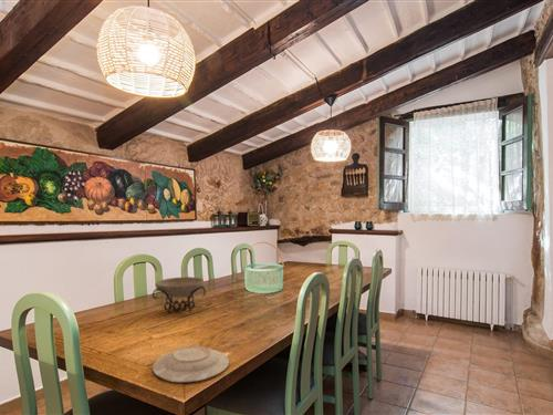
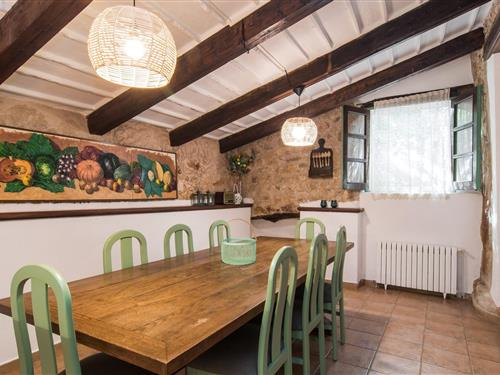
- decorative bowl [152,276,207,314]
- plate [152,345,230,383]
